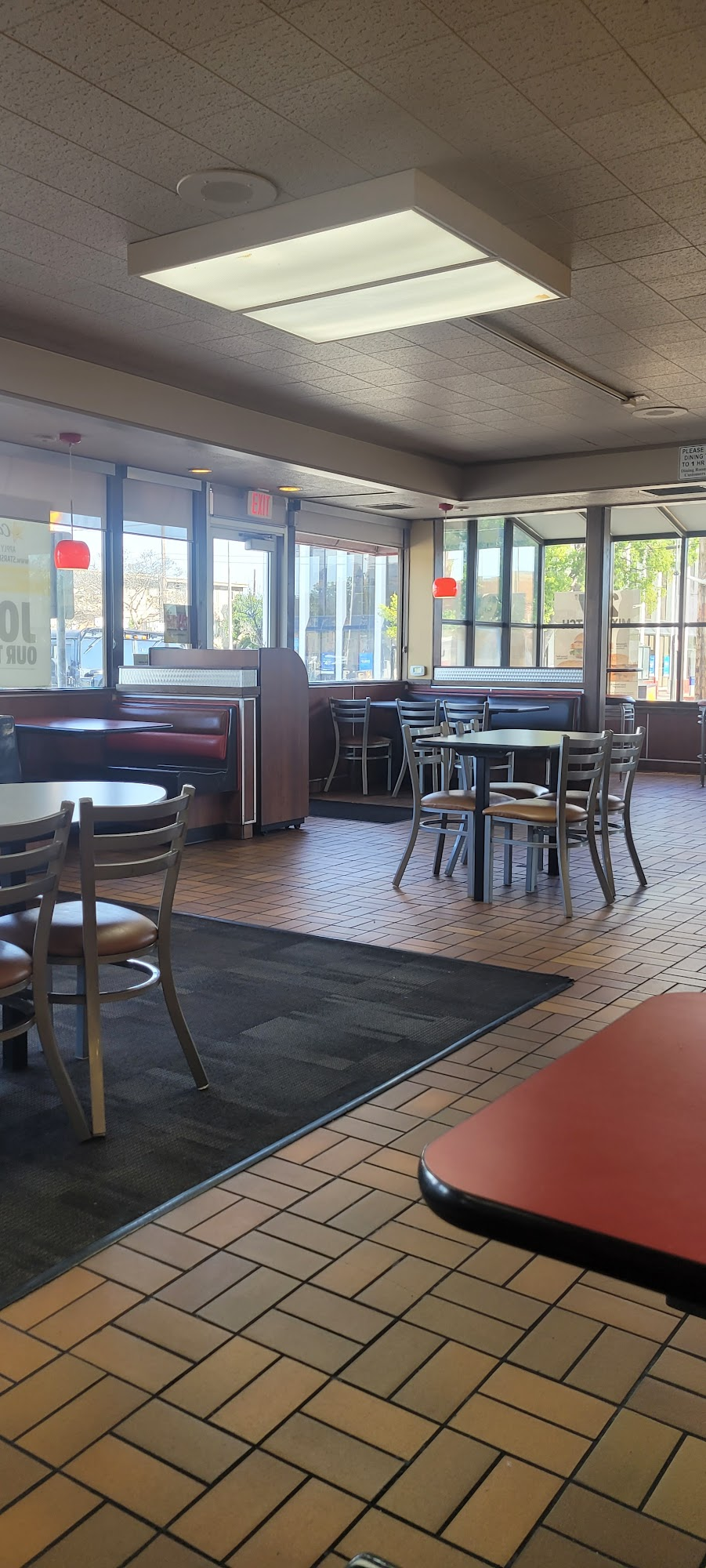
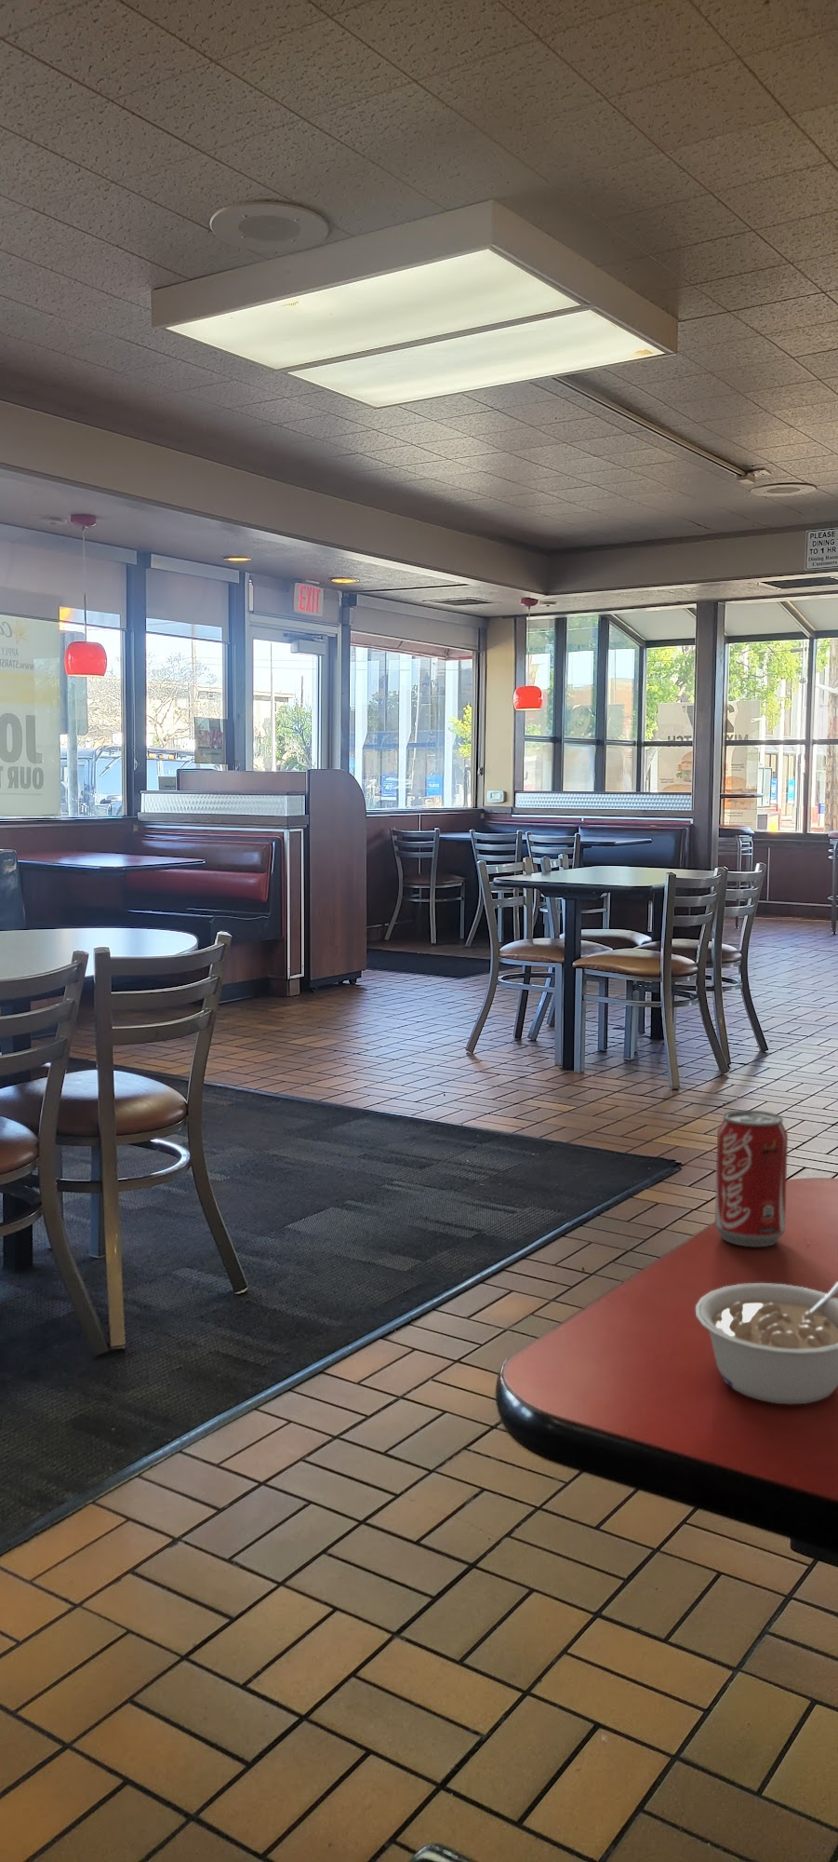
+ soda can [715,1109,788,1248]
+ legume [694,1280,838,1405]
